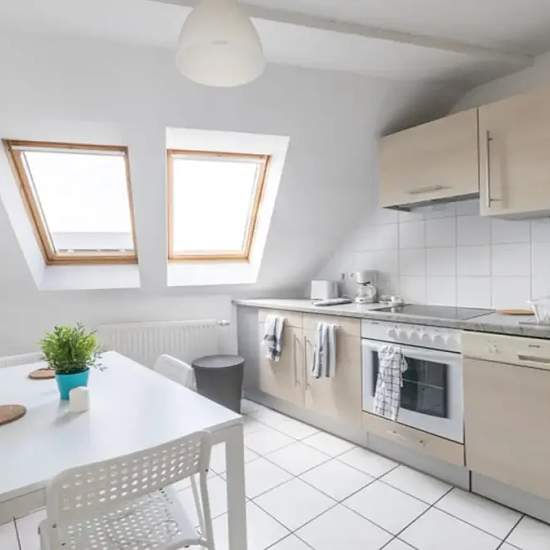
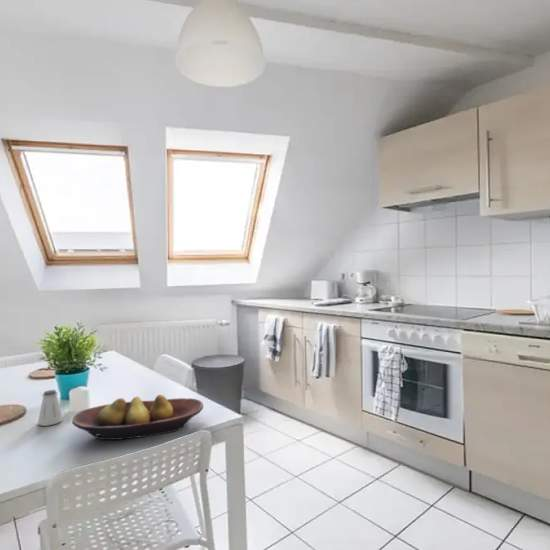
+ fruit bowl [71,394,204,441]
+ saltshaker [37,389,64,427]
